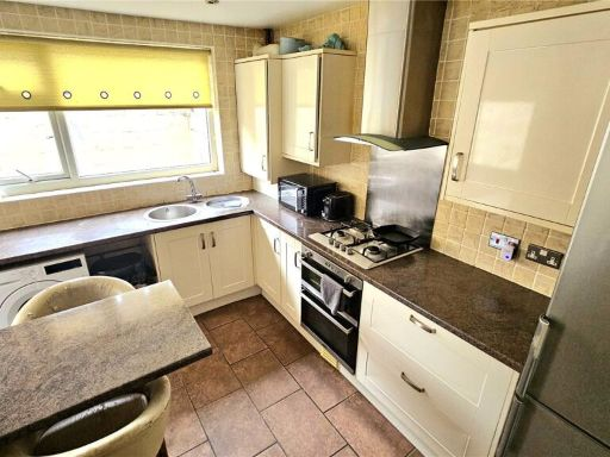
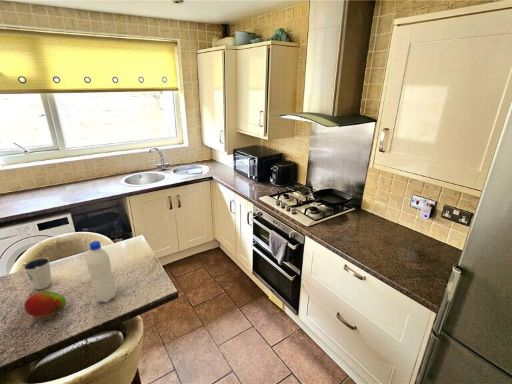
+ dixie cup [22,257,53,291]
+ water bottle [86,240,117,303]
+ fruit [23,290,67,319]
